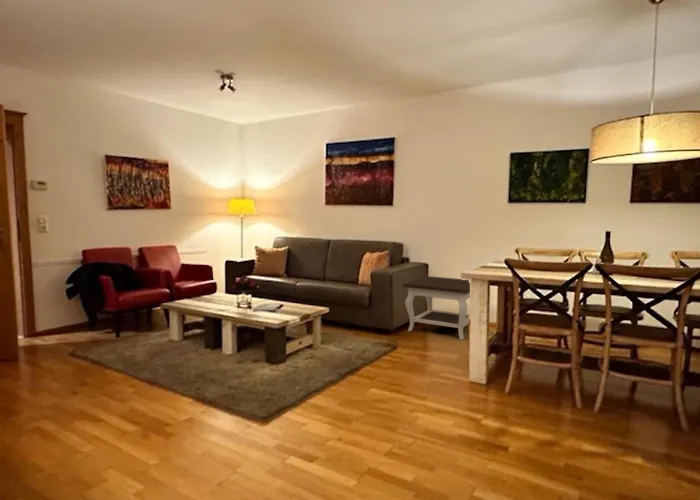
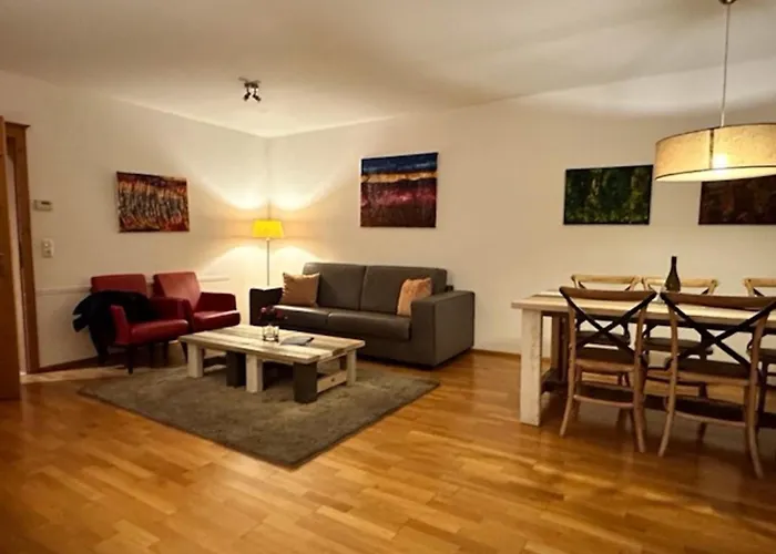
- side table [402,275,471,341]
